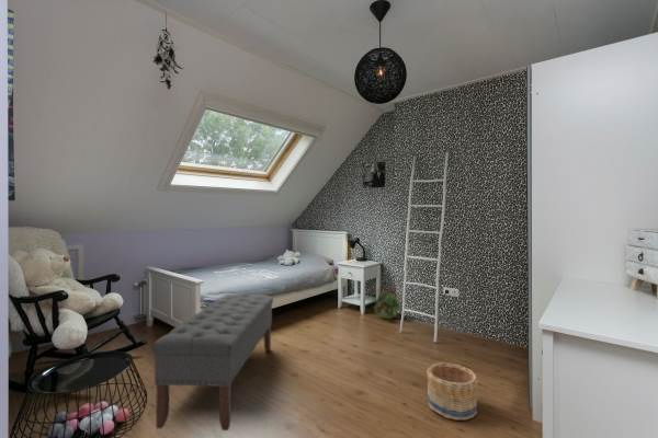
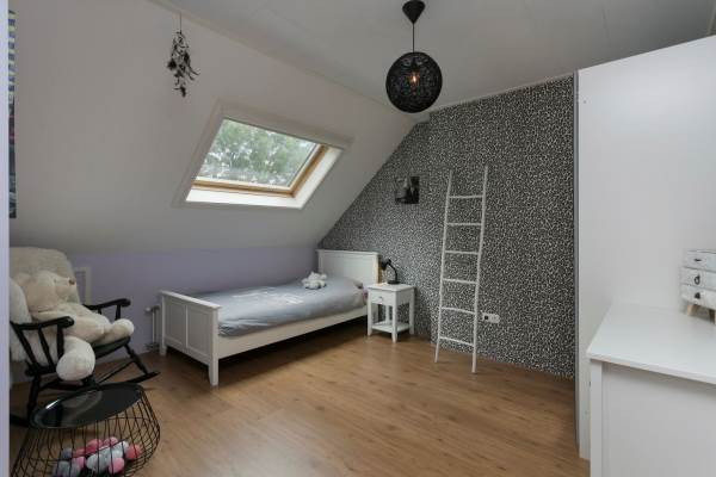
- potted plant [371,287,402,320]
- basket [426,361,479,420]
- bench [150,293,274,431]
